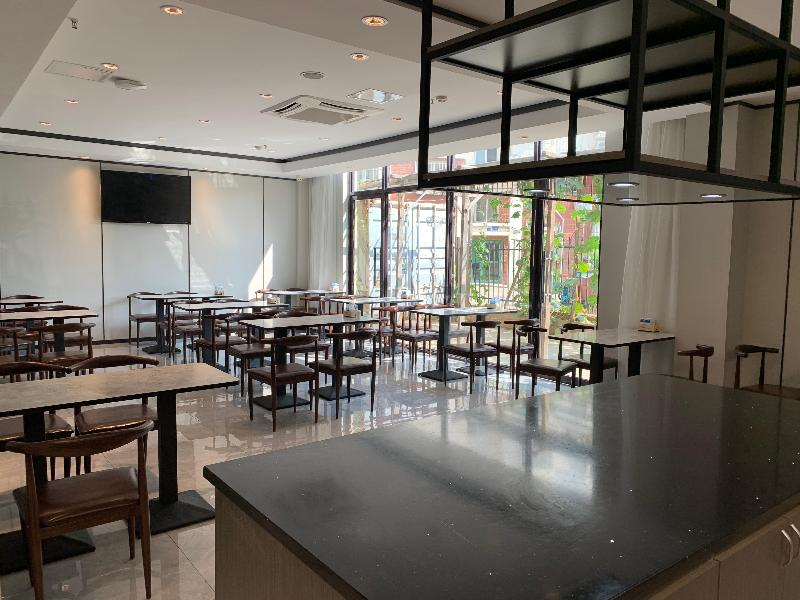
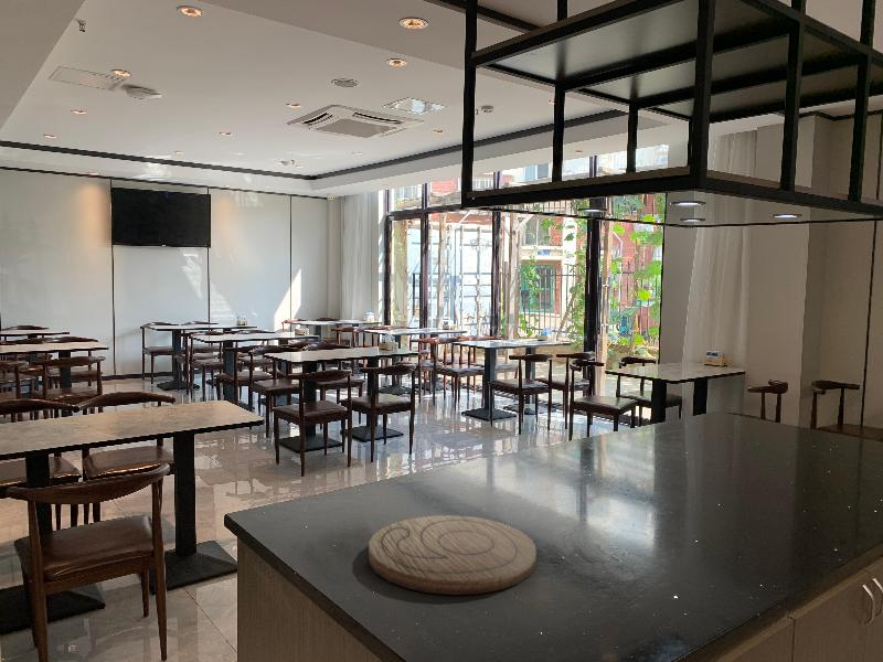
+ cutting board [368,514,538,596]
